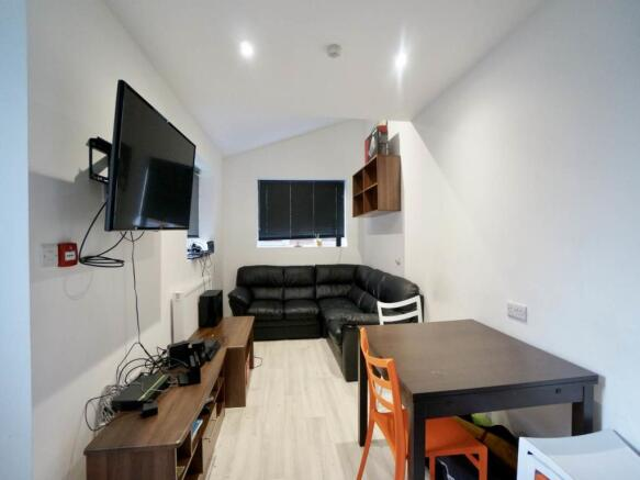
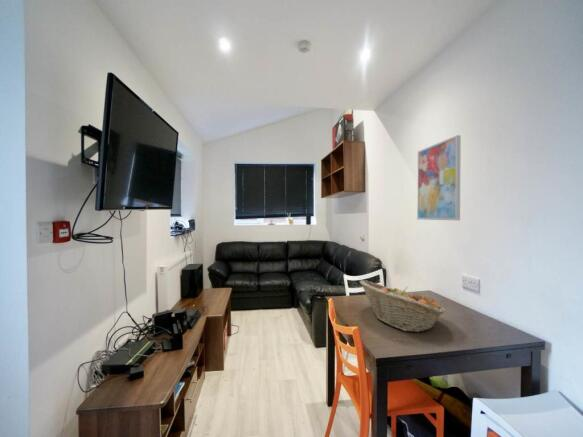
+ wall art [416,134,462,221]
+ fruit basket [359,279,447,333]
